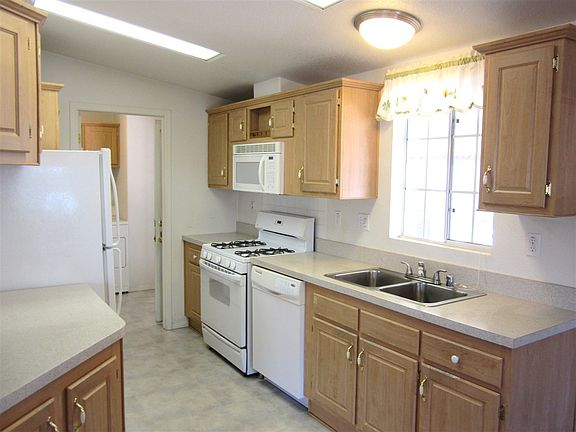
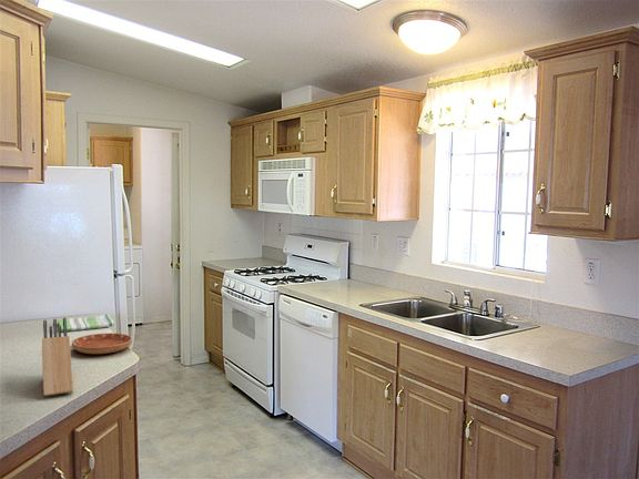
+ knife block [41,317,74,397]
+ saucer [71,333,133,355]
+ dish towel [57,313,115,333]
